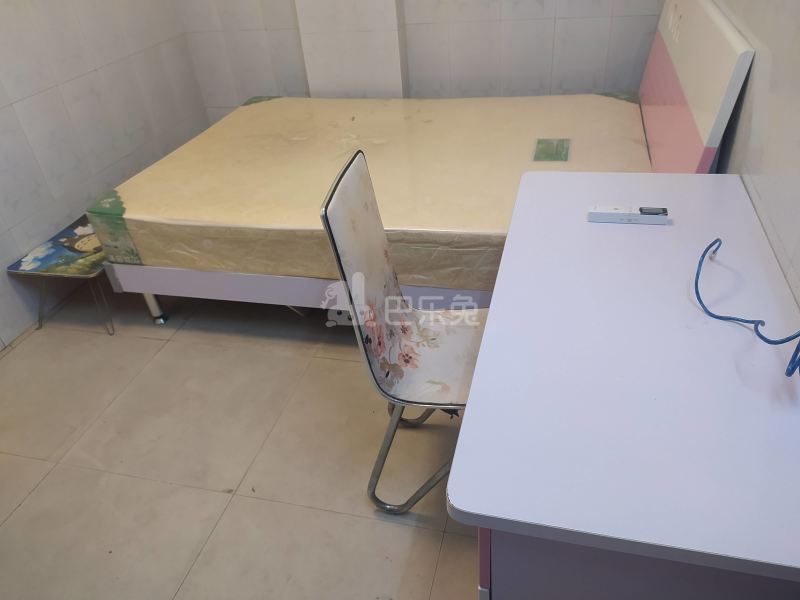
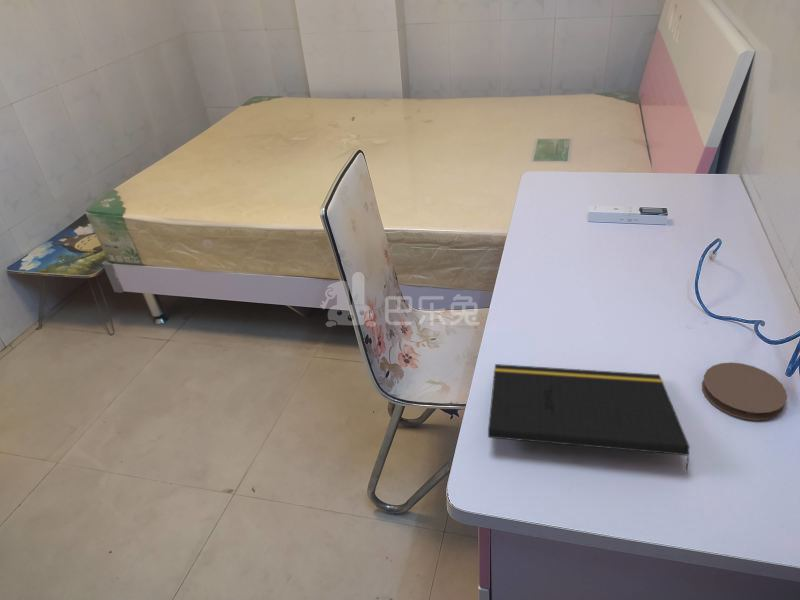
+ notepad [487,363,691,473]
+ coaster [701,361,788,421]
